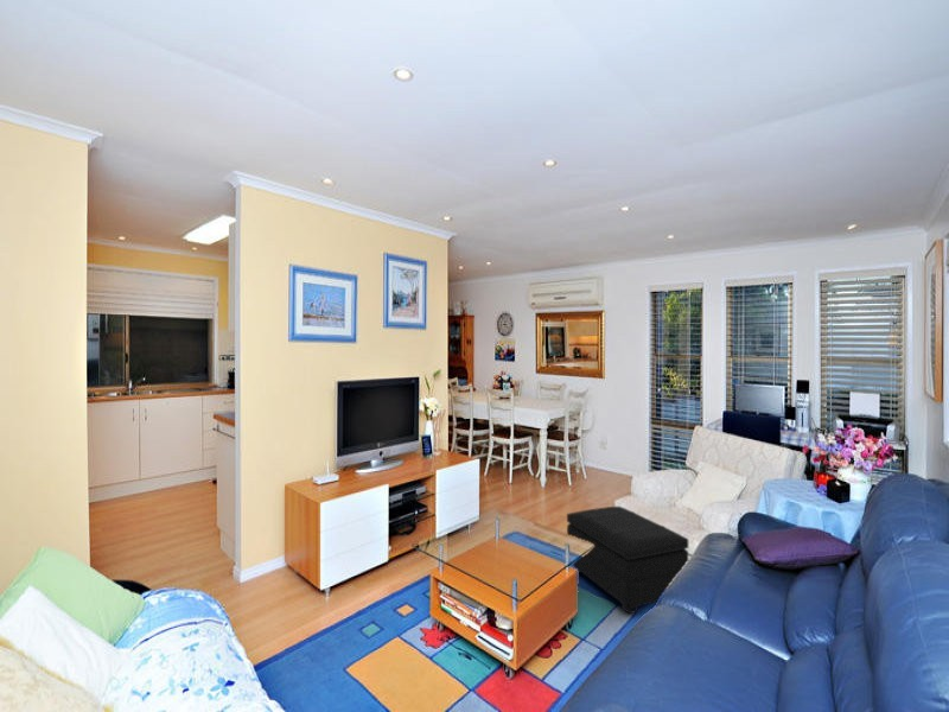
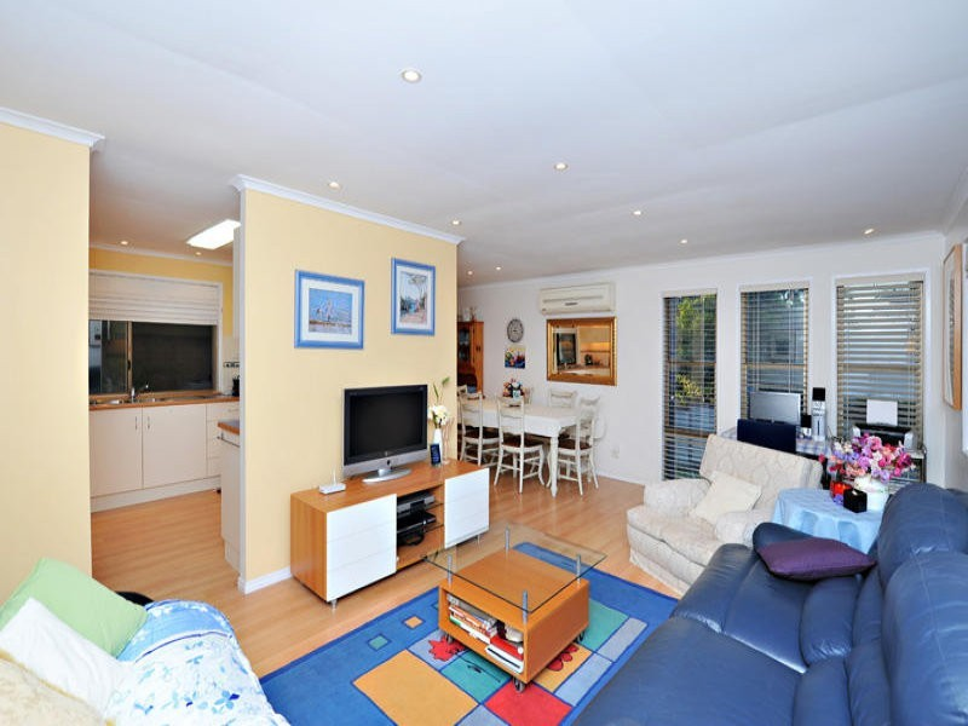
- footstool [566,506,689,615]
